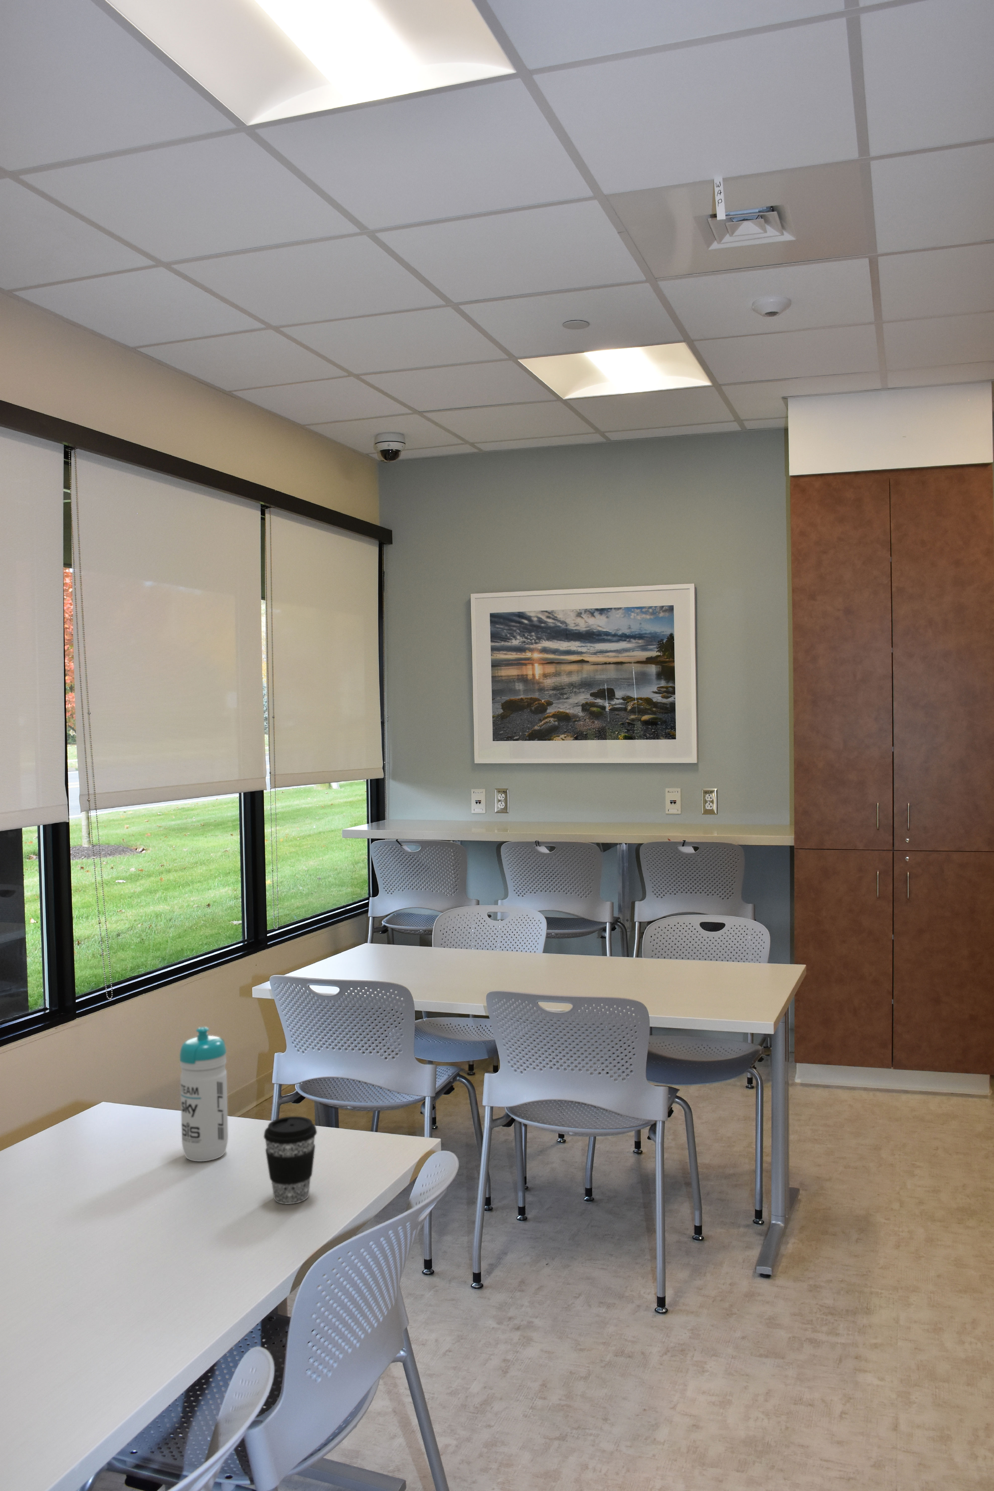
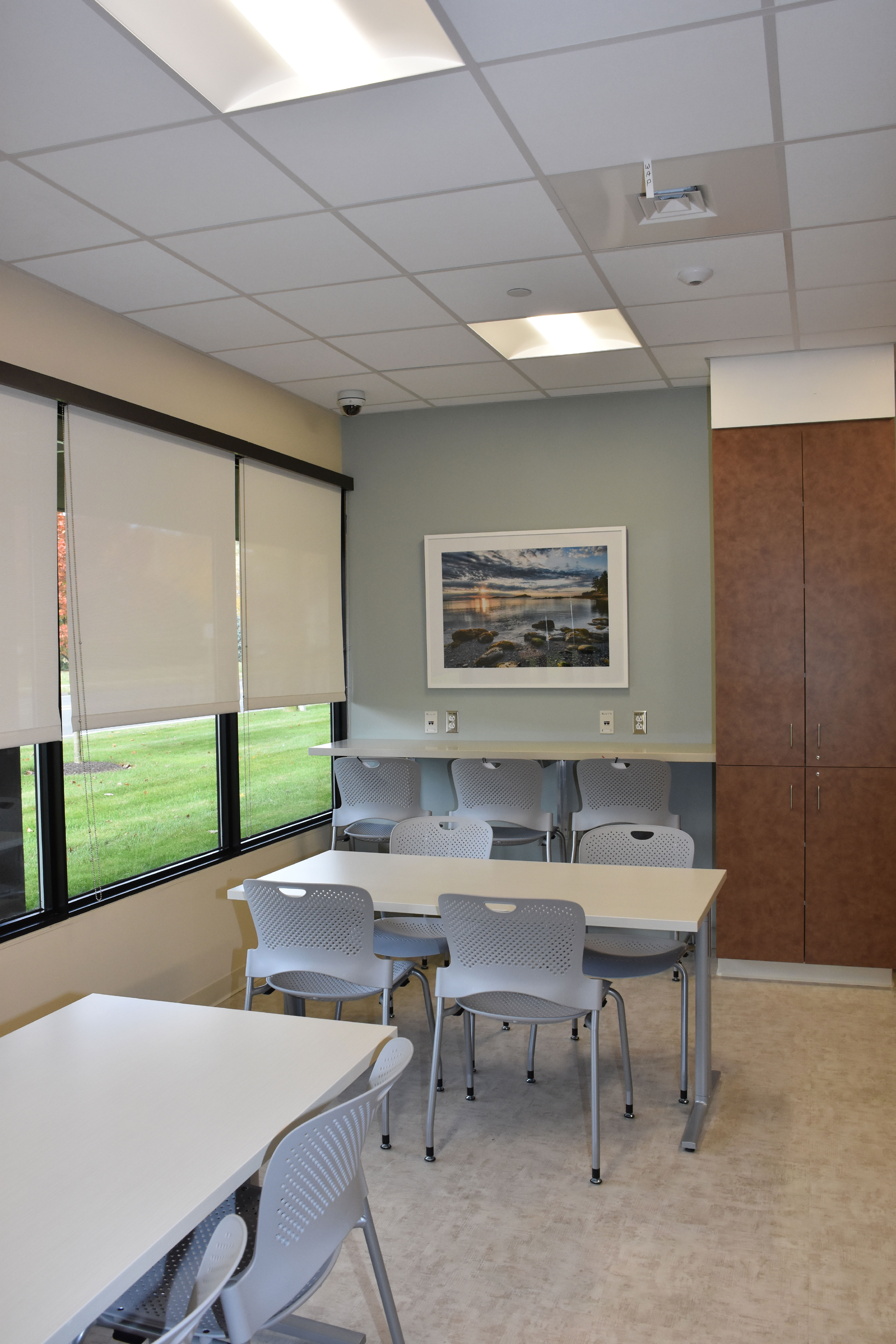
- coffee cup [264,1116,317,1205]
- water bottle [179,1026,229,1162]
